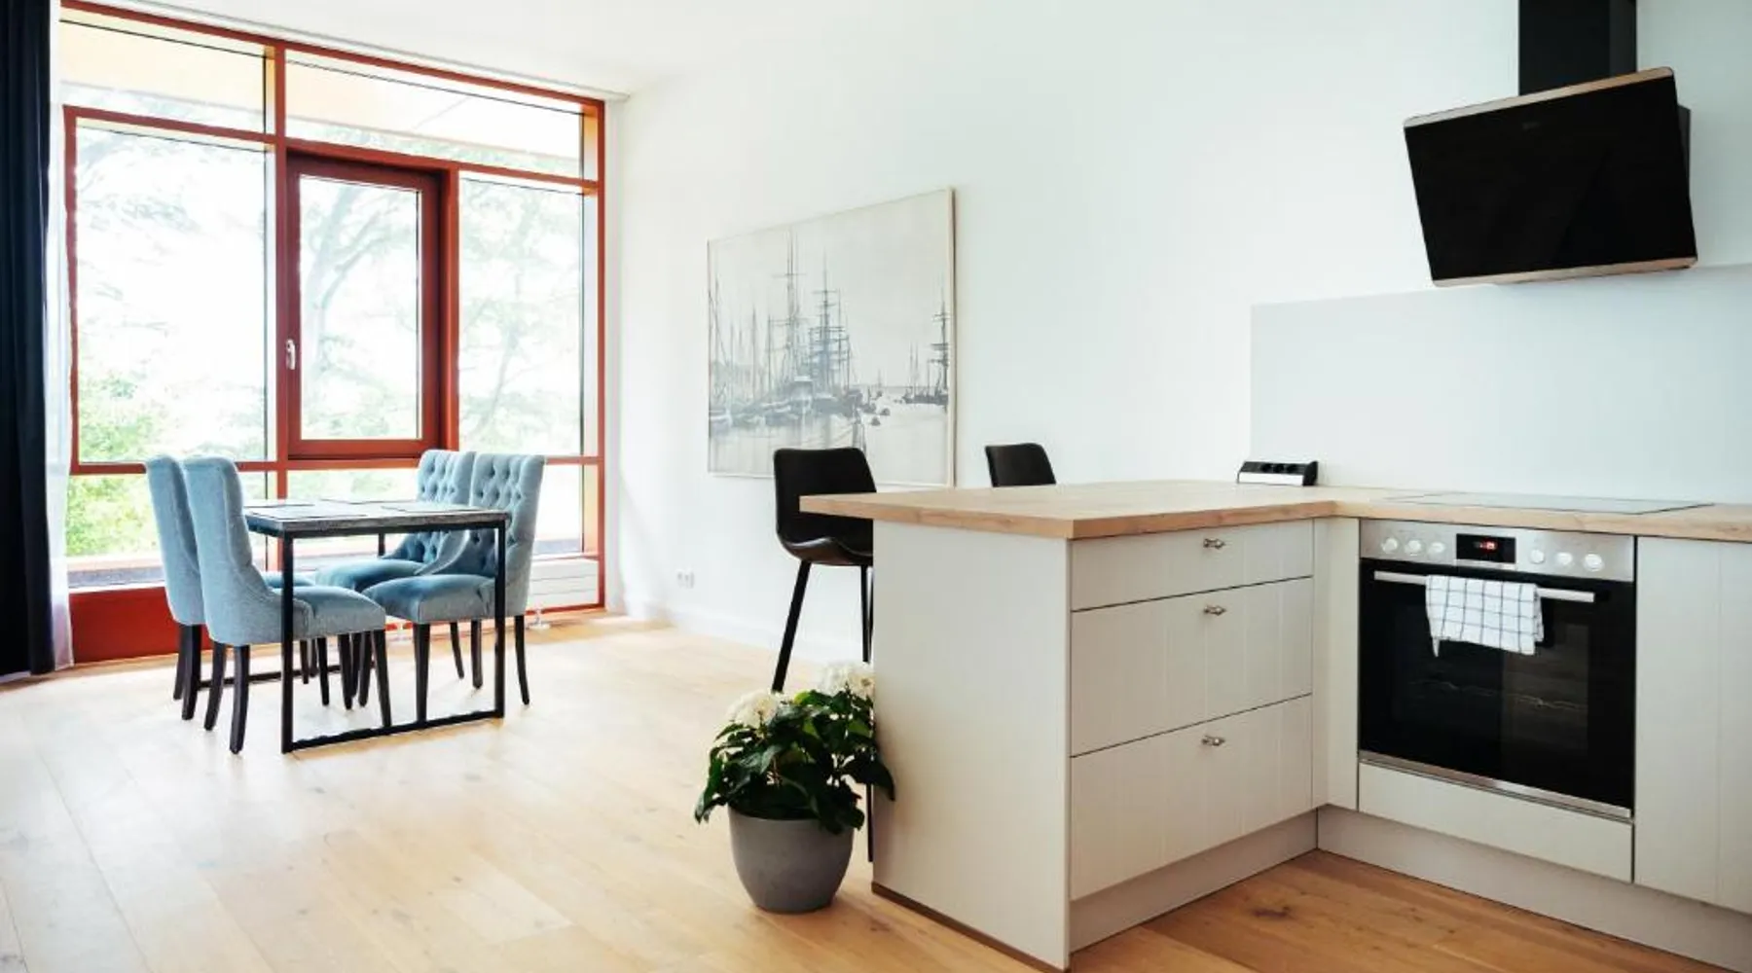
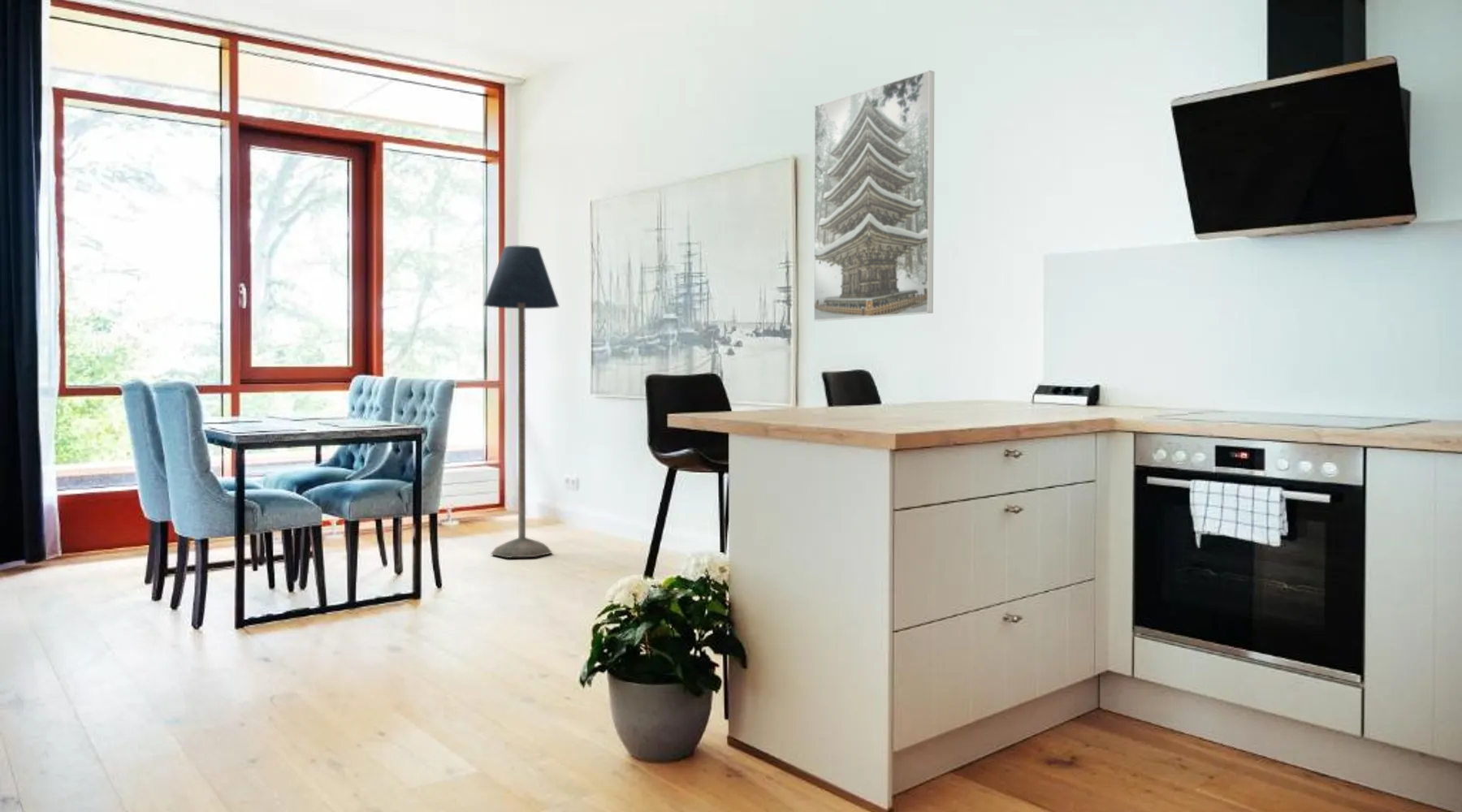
+ floor lamp [482,245,560,559]
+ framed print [813,70,935,322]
